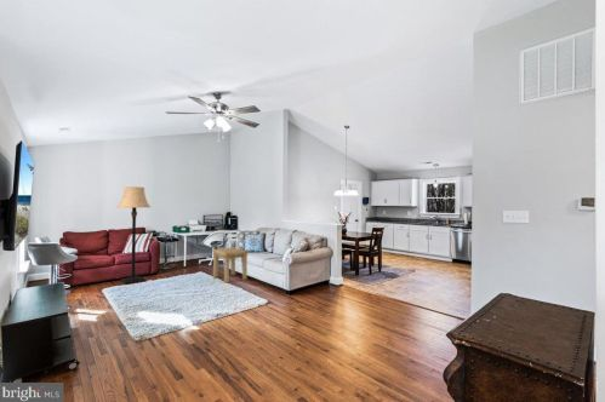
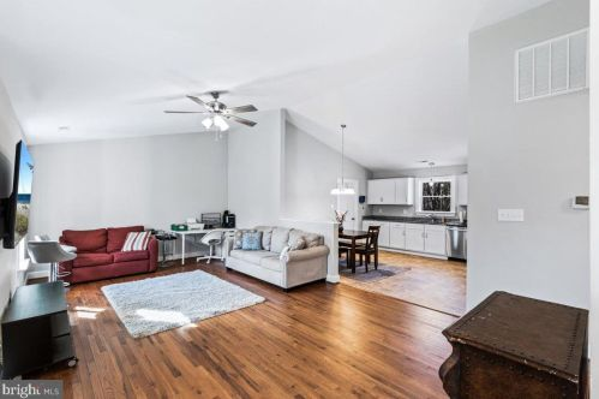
- lamp [116,185,152,286]
- side table [211,246,250,285]
